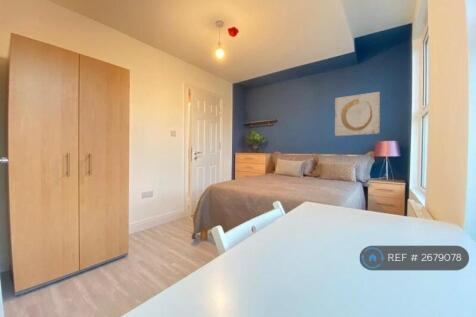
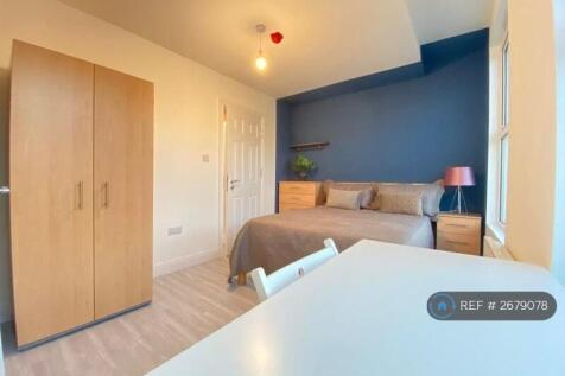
- wall art [334,91,381,137]
